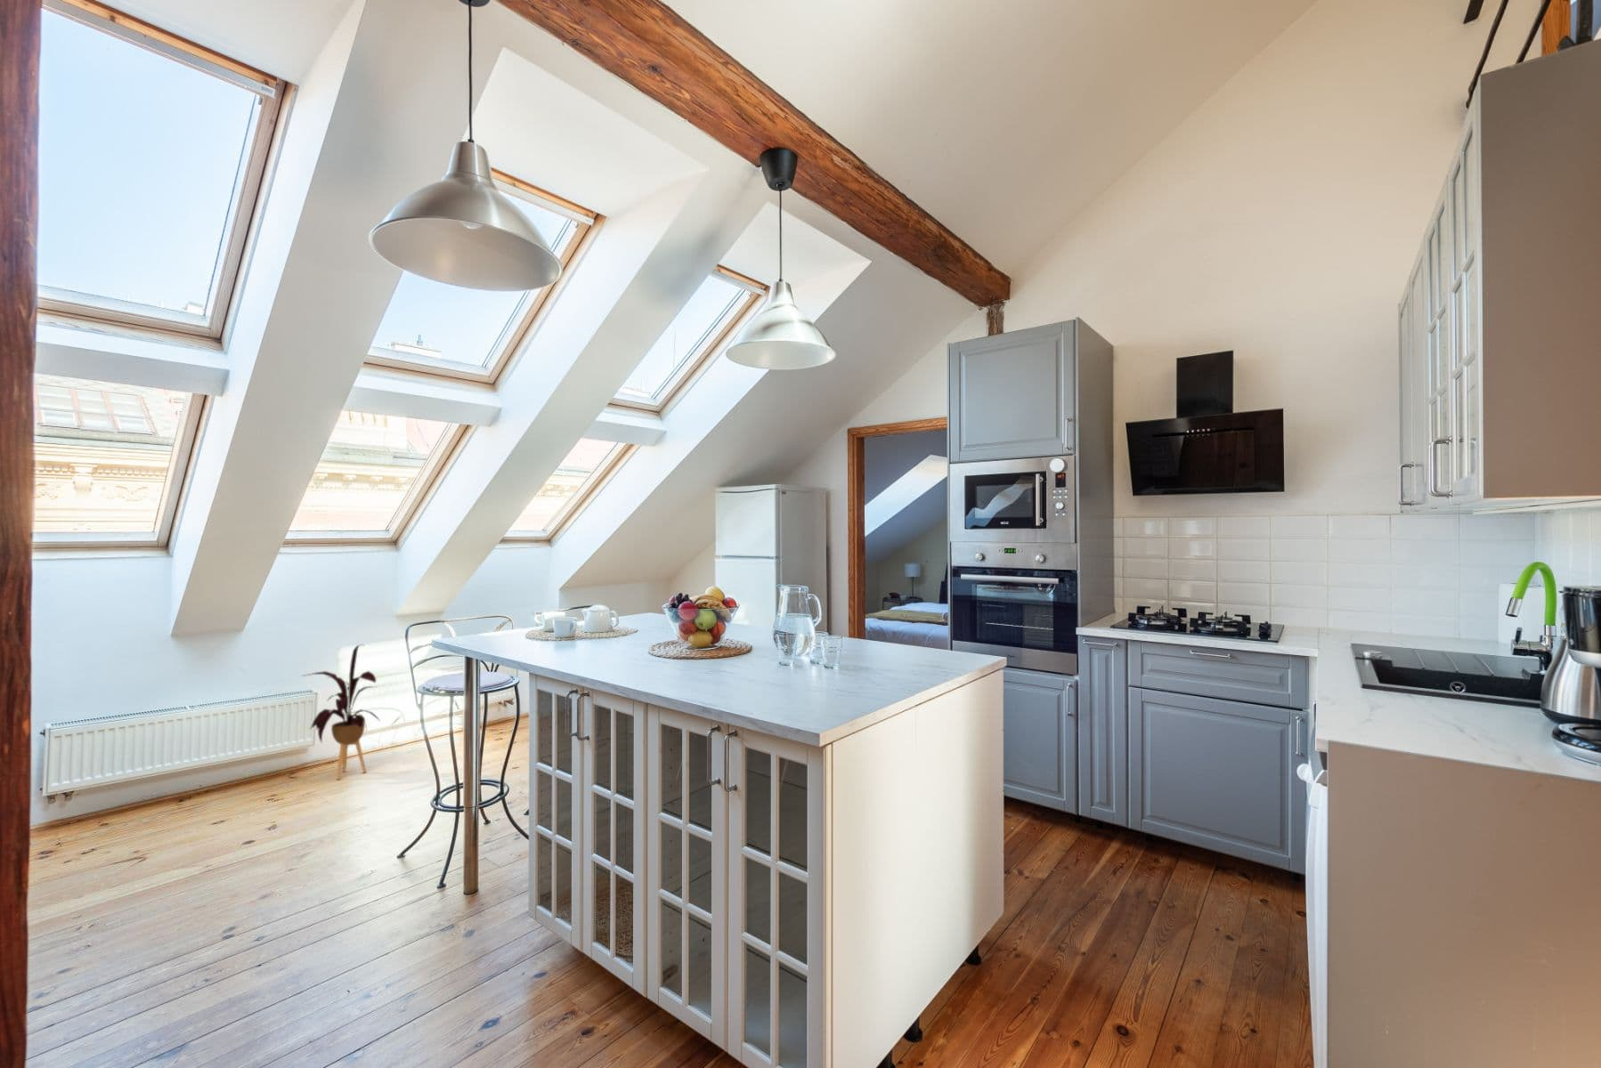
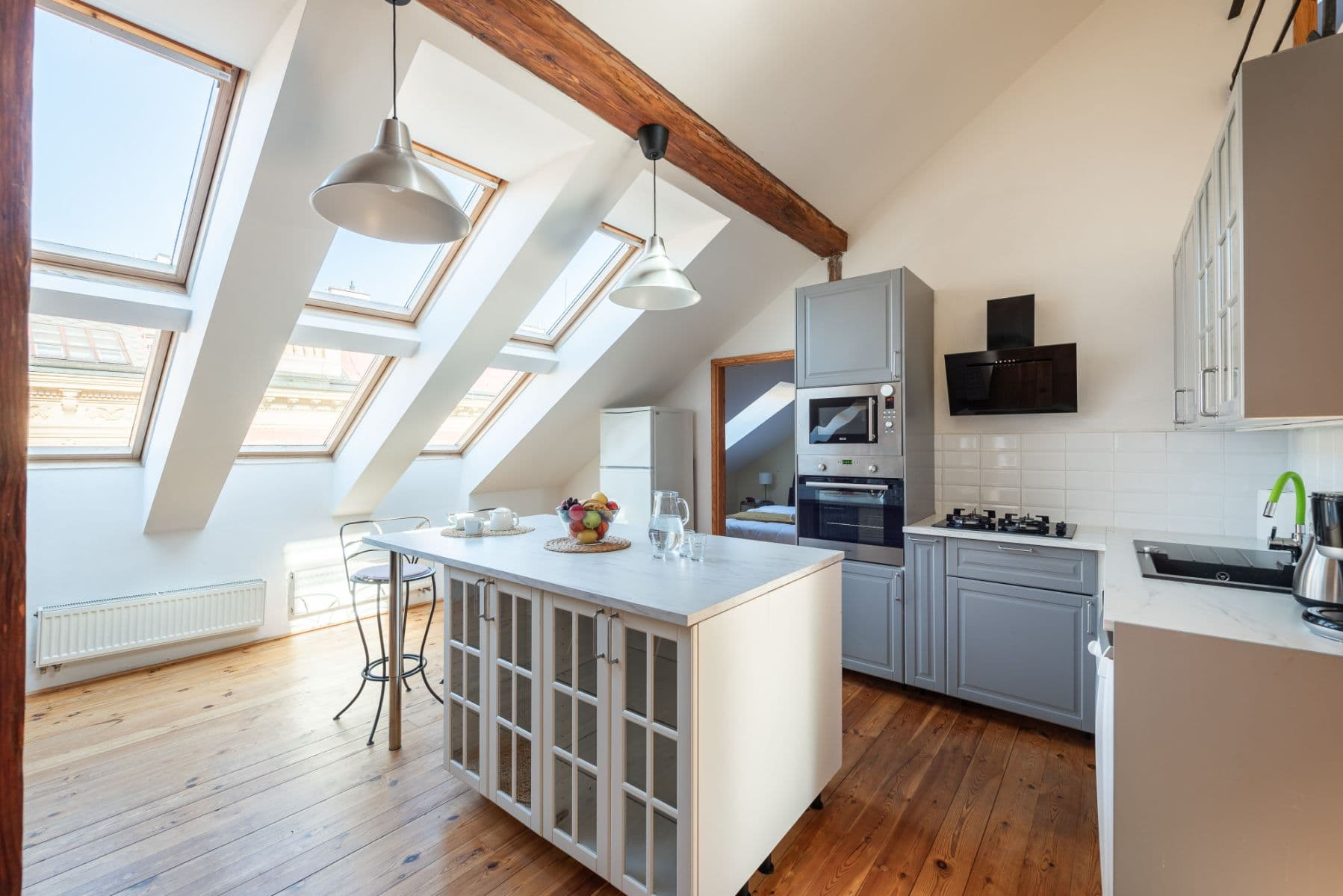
- house plant [300,644,381,781]
